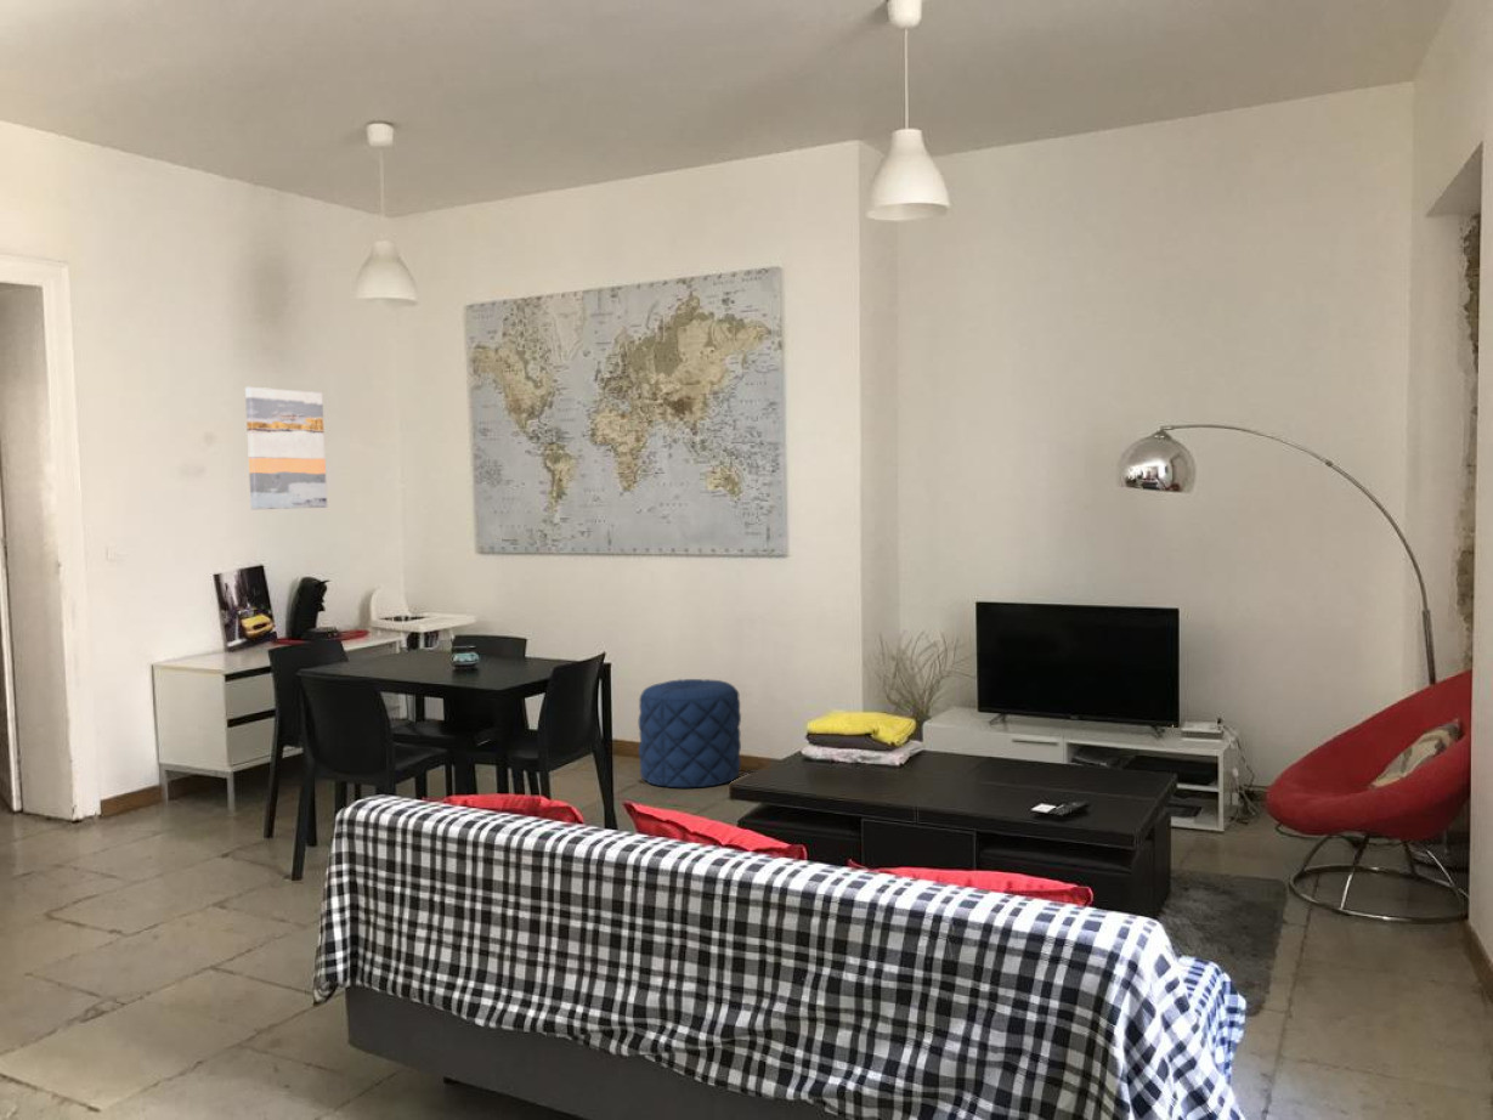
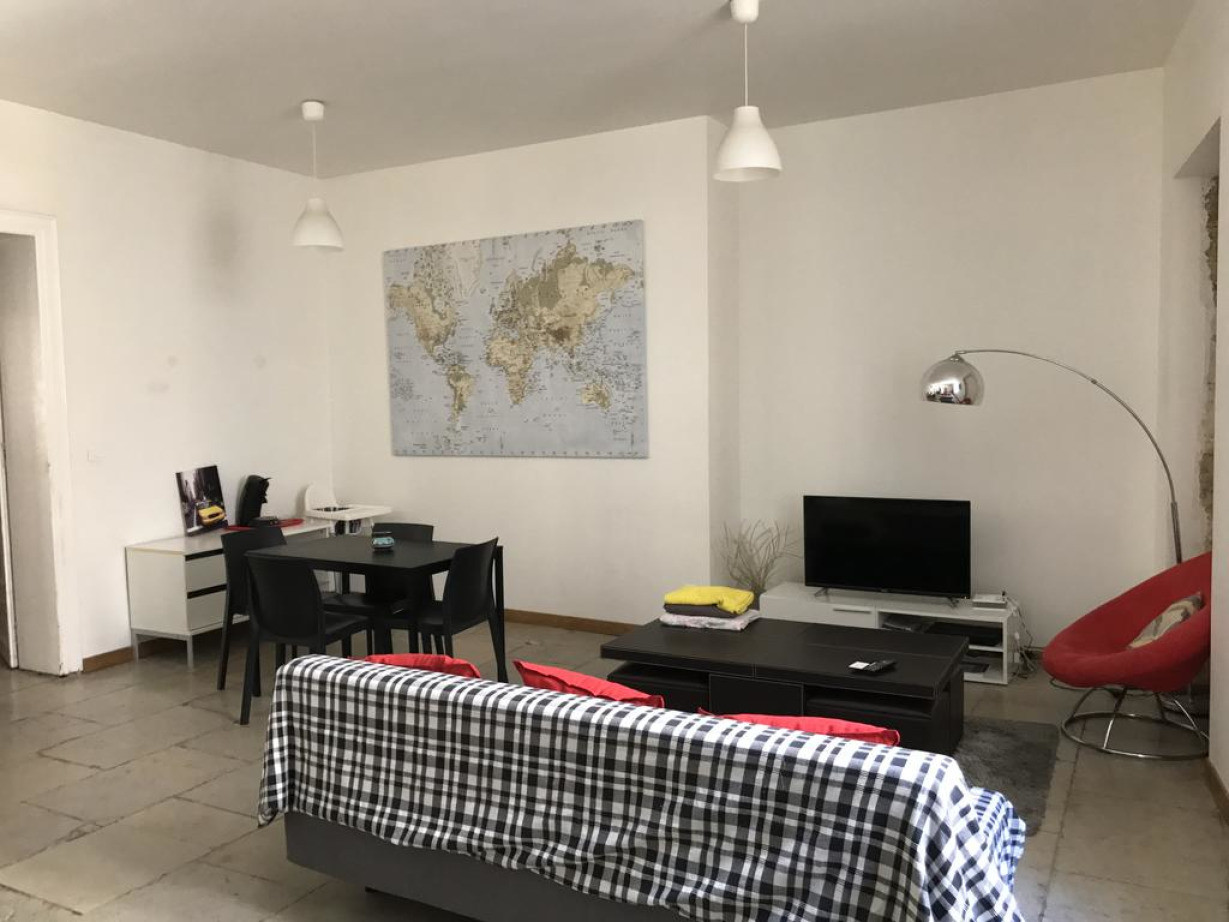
- pouf [638,678,742,788]
- wall art [244,386,328,510]
